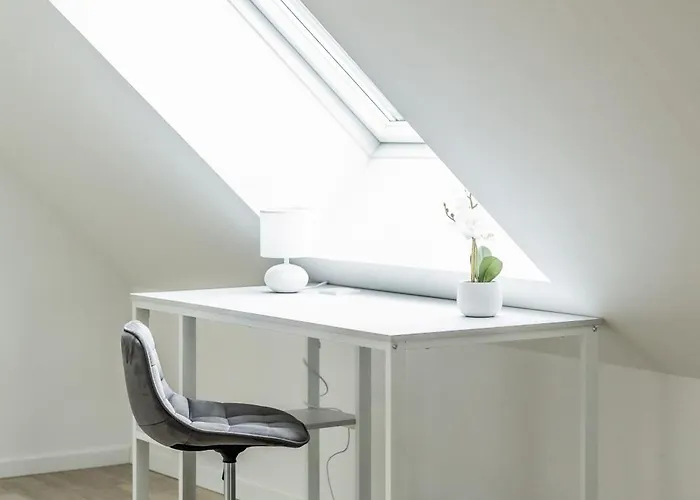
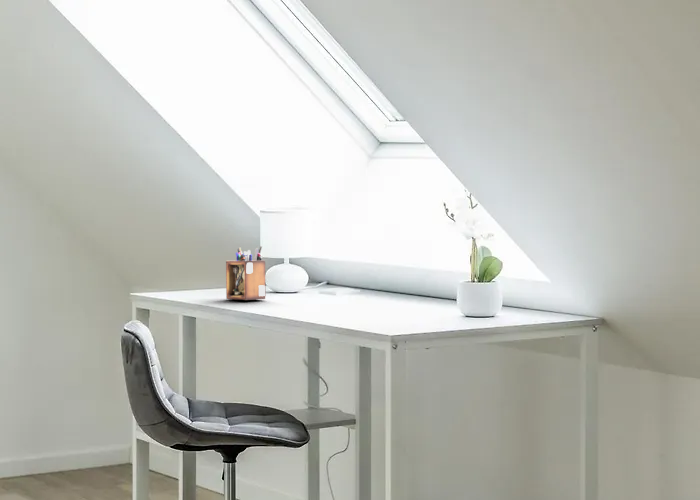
+ desk organizer [225,245,267,301]
